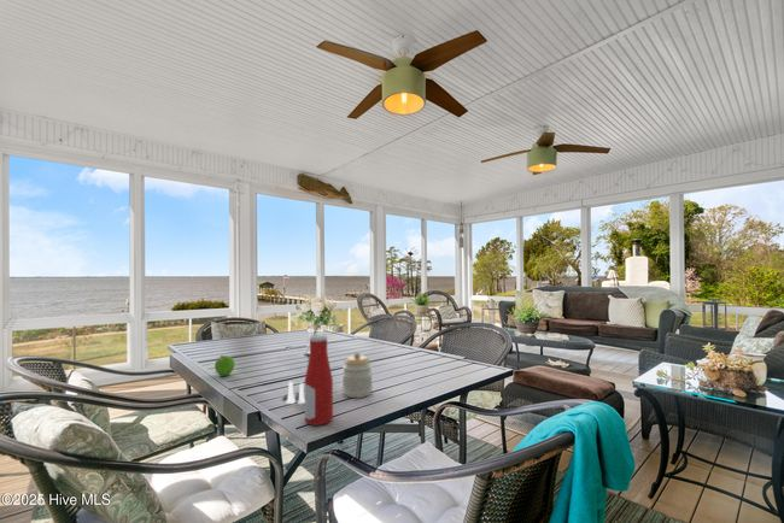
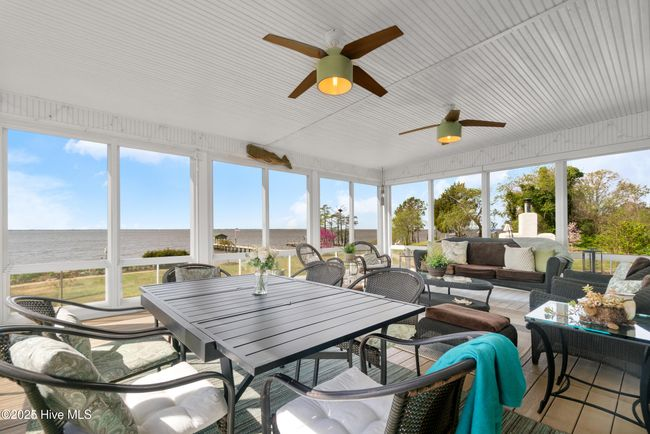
- jar [341,351,374,399]
- bottle [304,334,334,427]
- fruit [213,354,236,377]
- salt and pepper shaker set [282,381,305,405]
